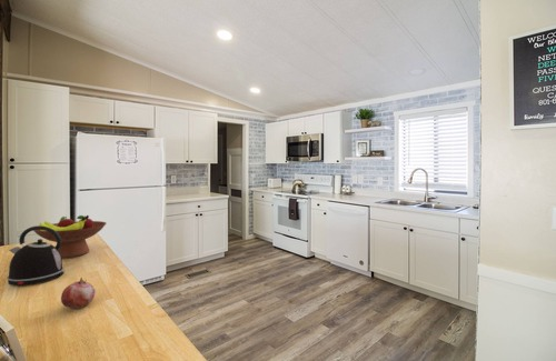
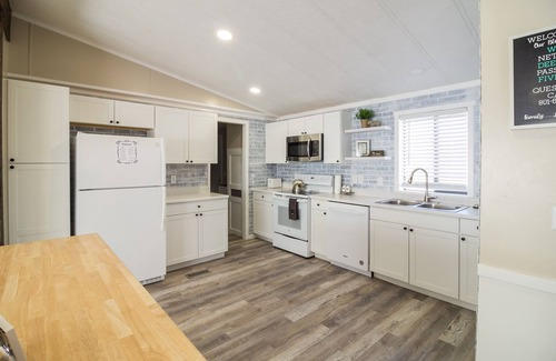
- fruit bowl [33,214,107,259]
- fruit [60,275,96,310]
- kettle [6,224,66,287]
